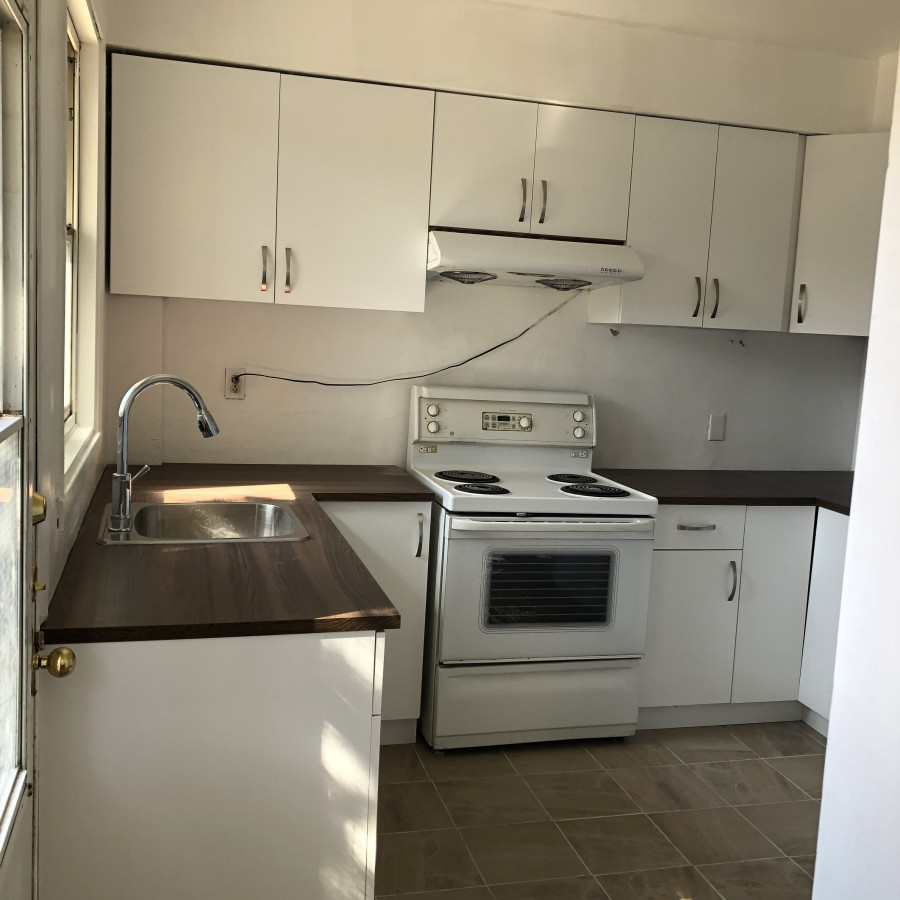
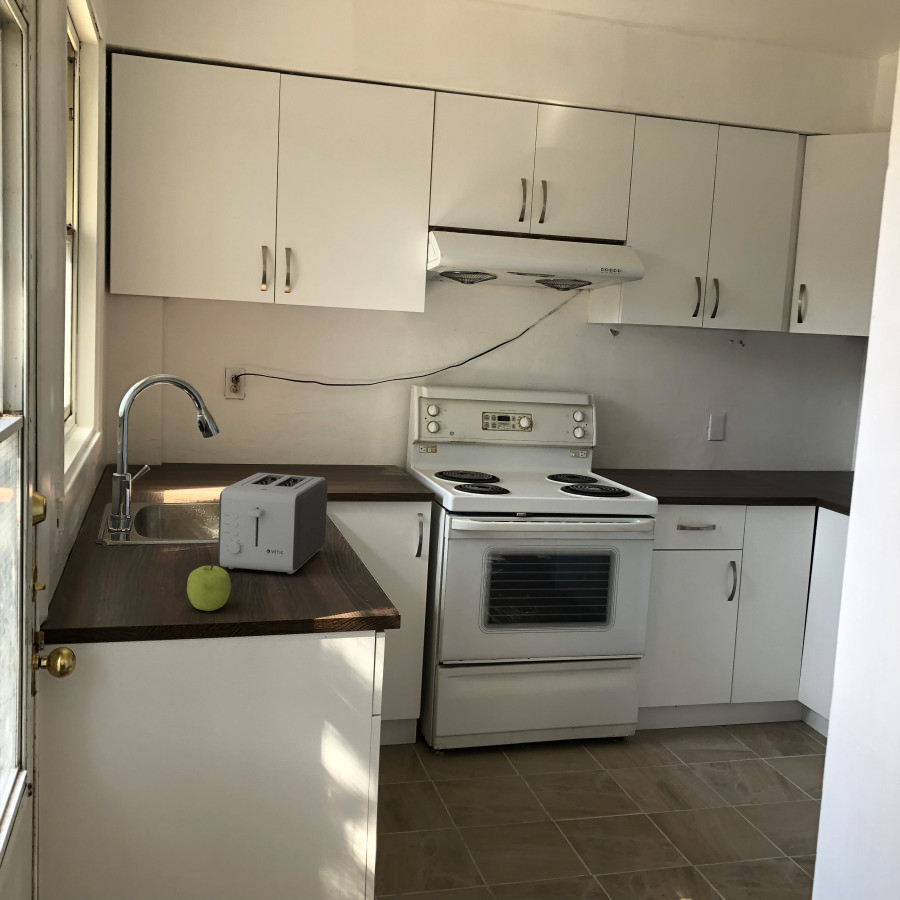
+ fruit [186,565,232,612]
+ toaster [217,472,328,575]
